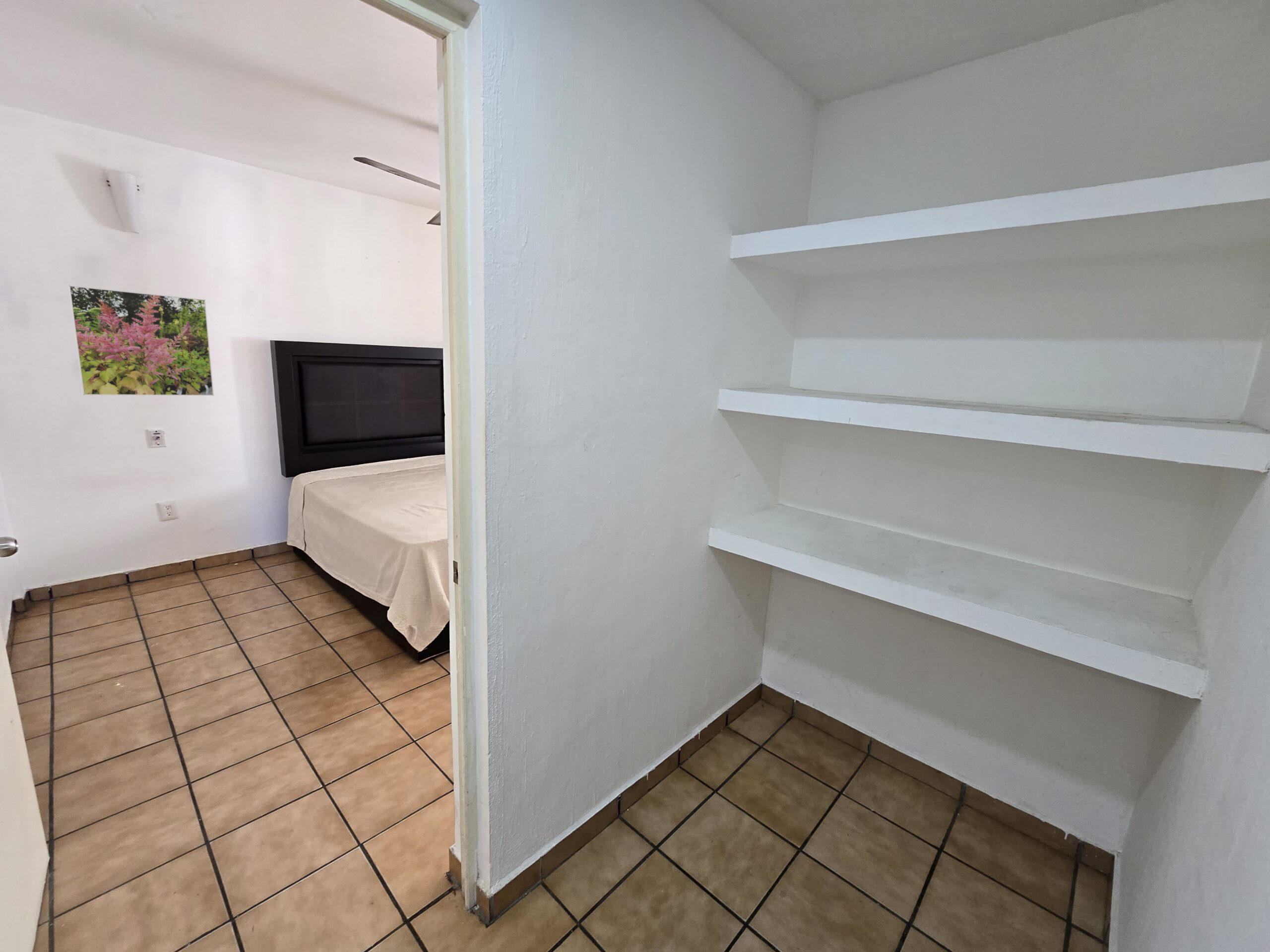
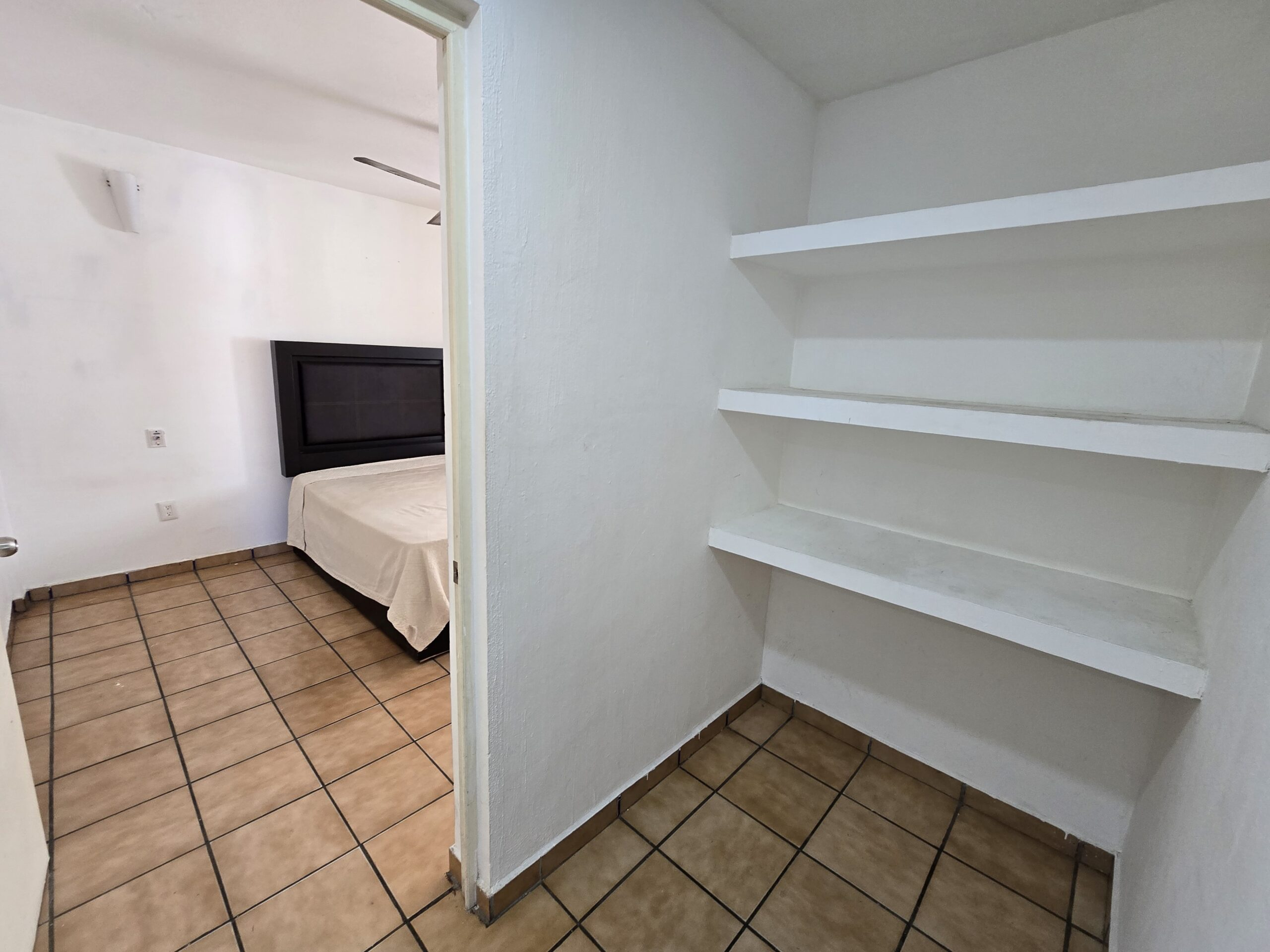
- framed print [68,285,214,396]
